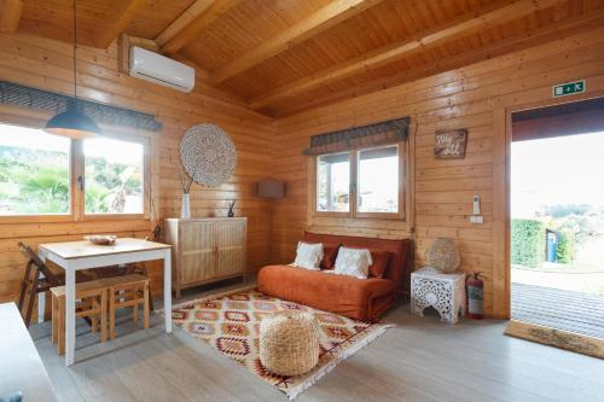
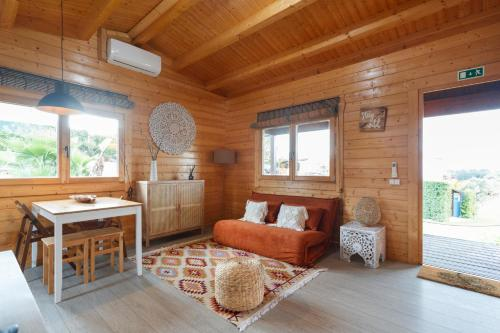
- fire extinguisher [464,270,489,320]
